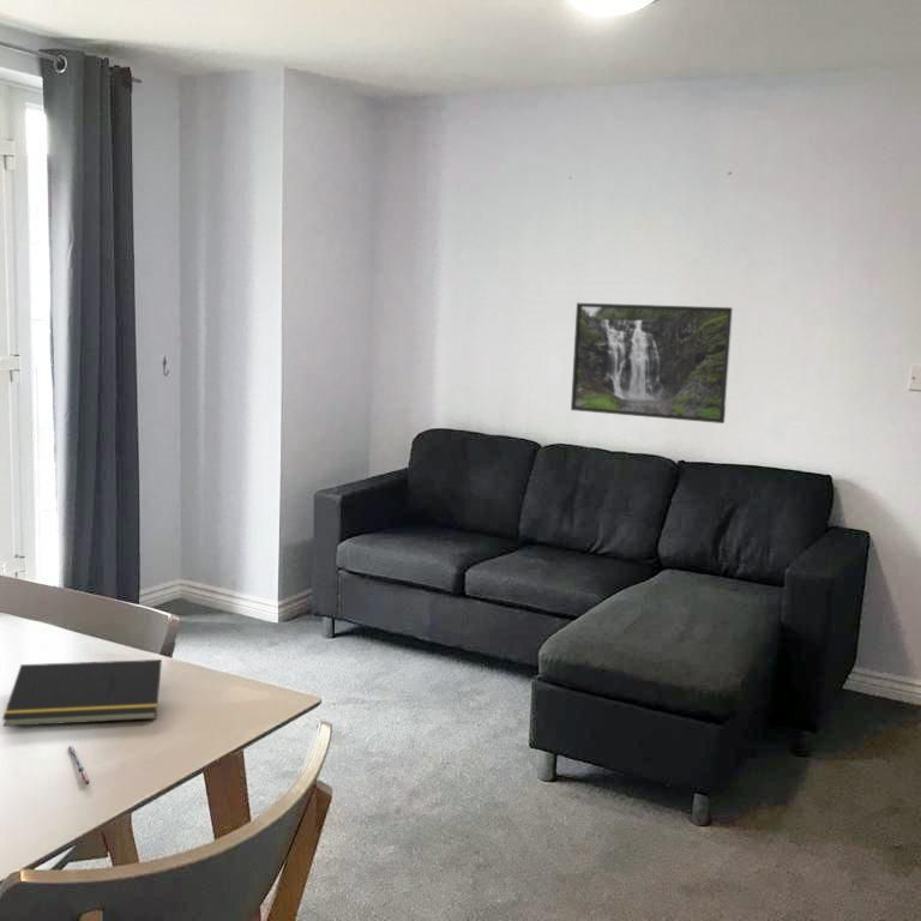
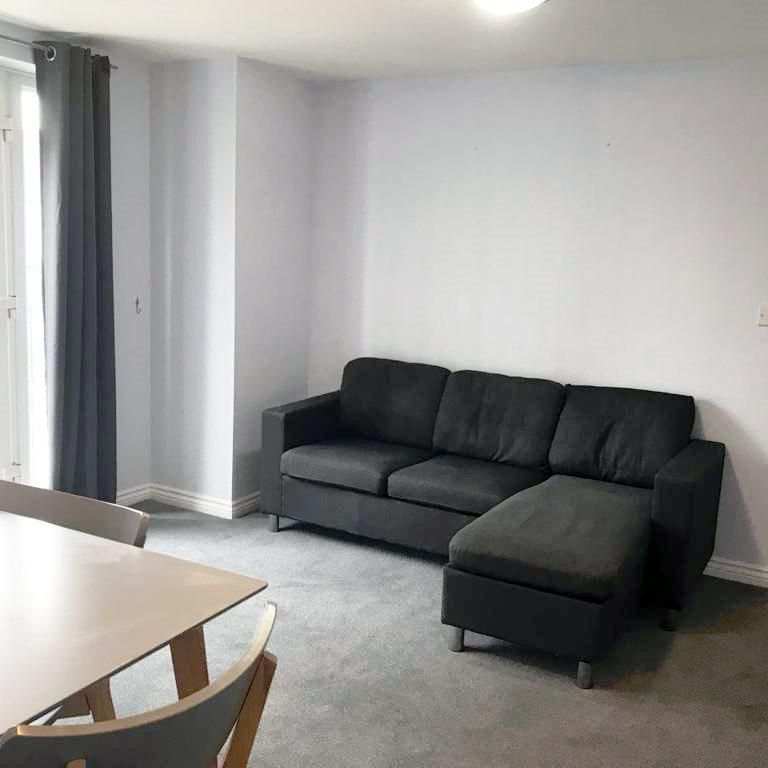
- pen [67,745,91,785]
- notepad [1,658,162,728]
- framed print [570,302,734,425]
